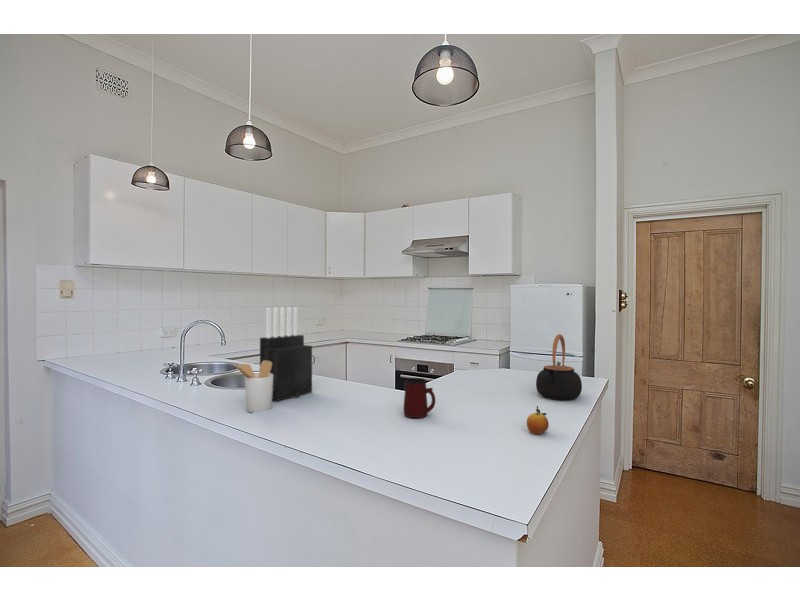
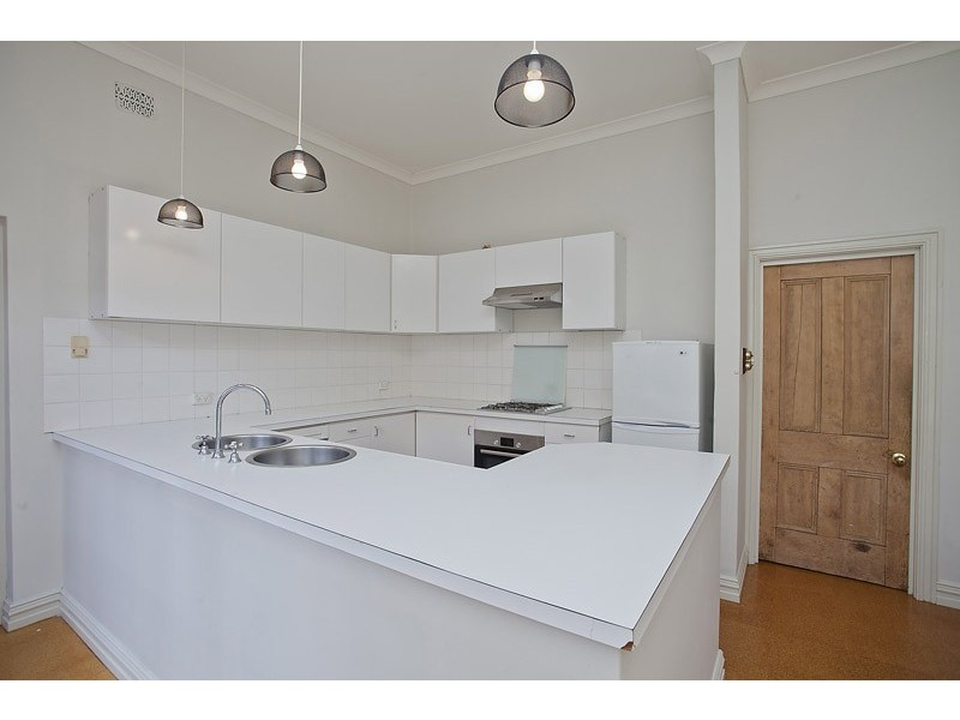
- mug [402,377,437,419]
- teapot [535,333,583,401]
- utensil holder [232,361,273,413]
- fruit [526,405,550,435]
- knife block [259,306,313,402]
